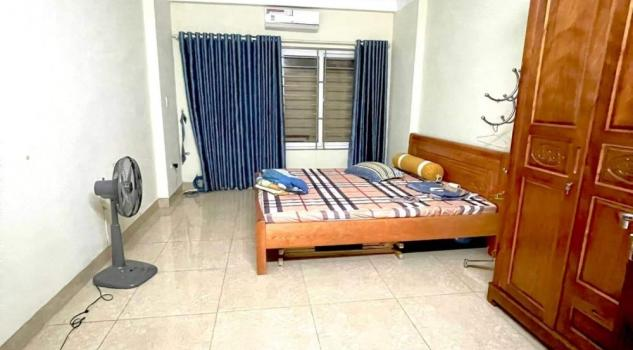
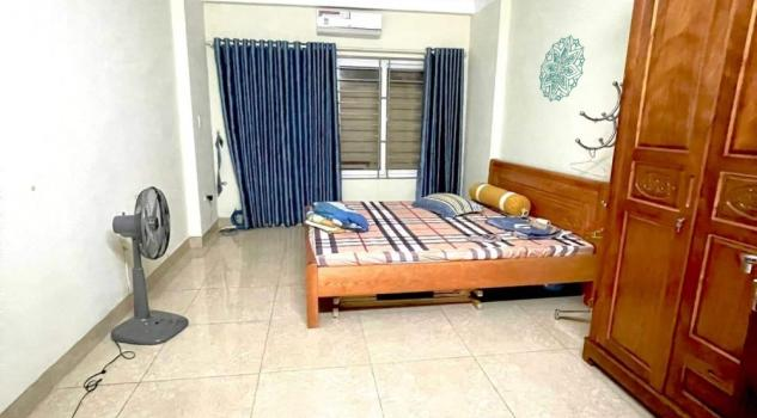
+ wall decoration [538,33,586,103]
